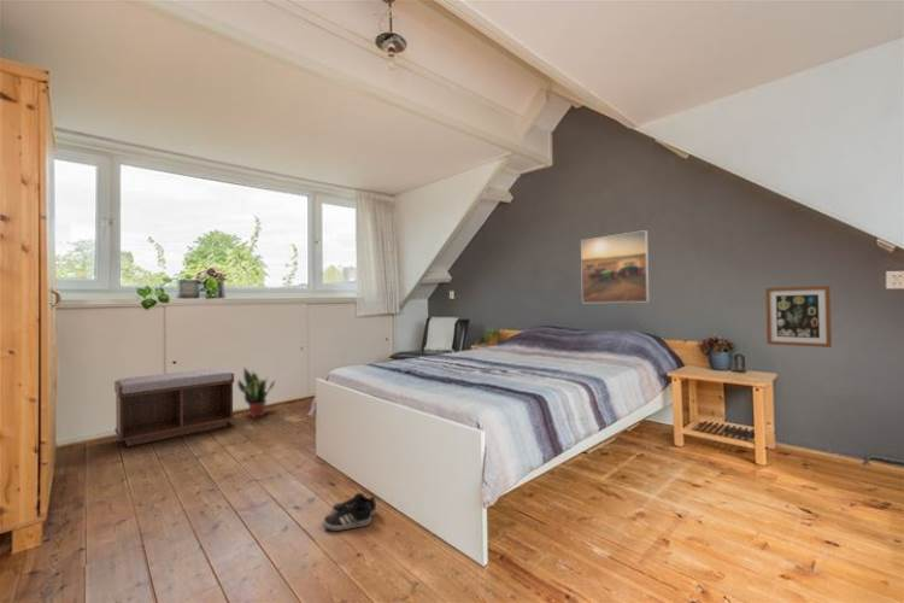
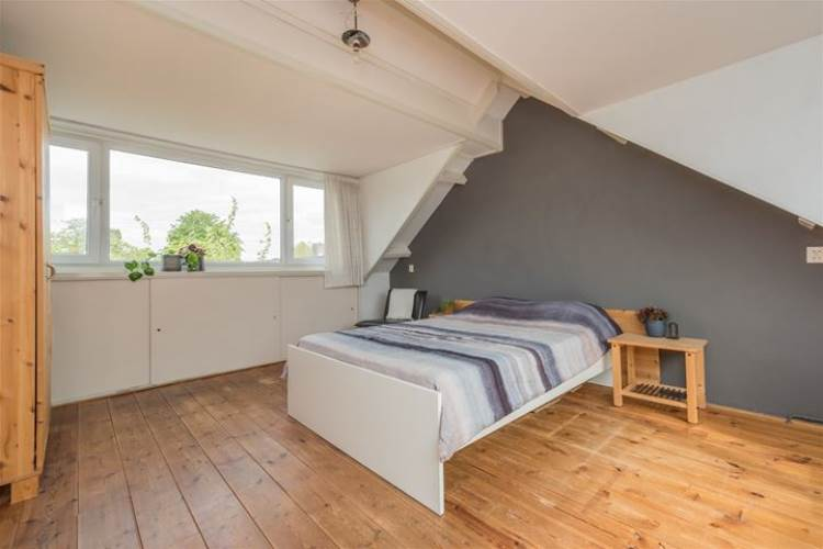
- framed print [580,229,651,304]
- shoe [322,492,377,532]
- potted plant [236,367,276,417]
- bench [113,367,235,447]
- wall art [764,285,833,349]
